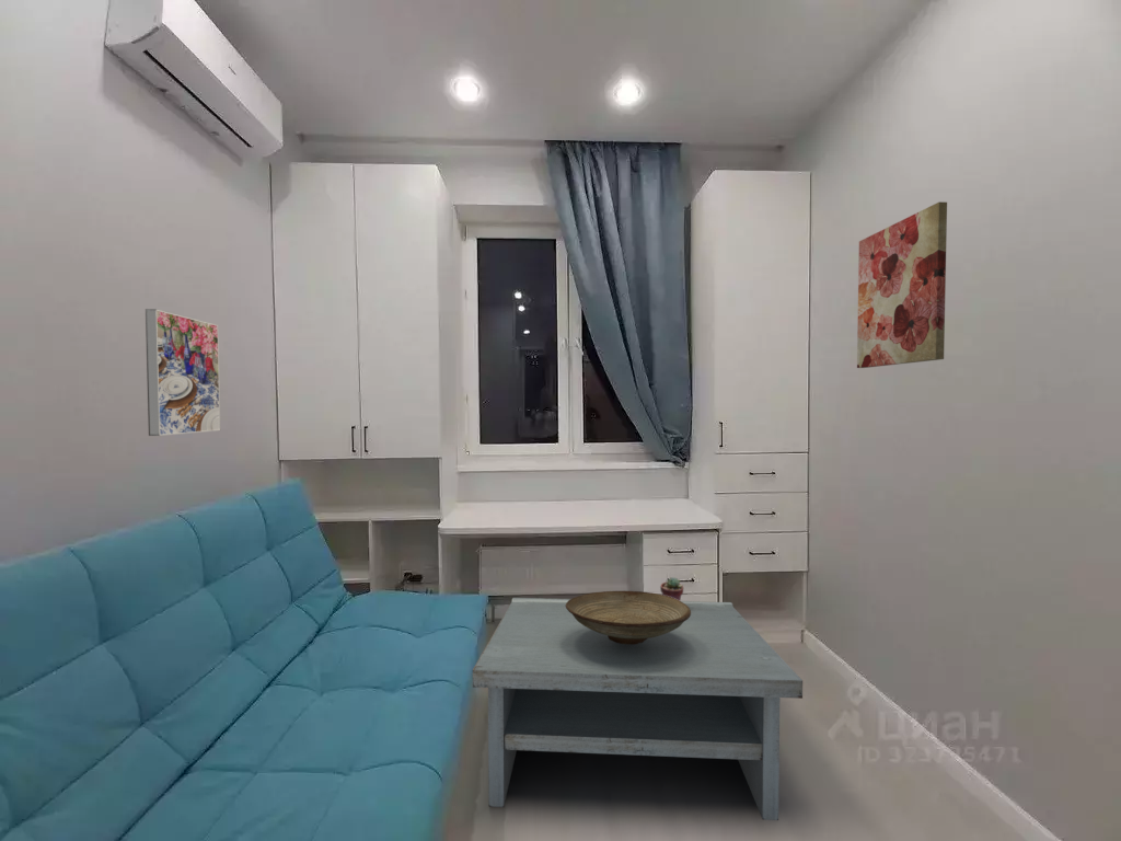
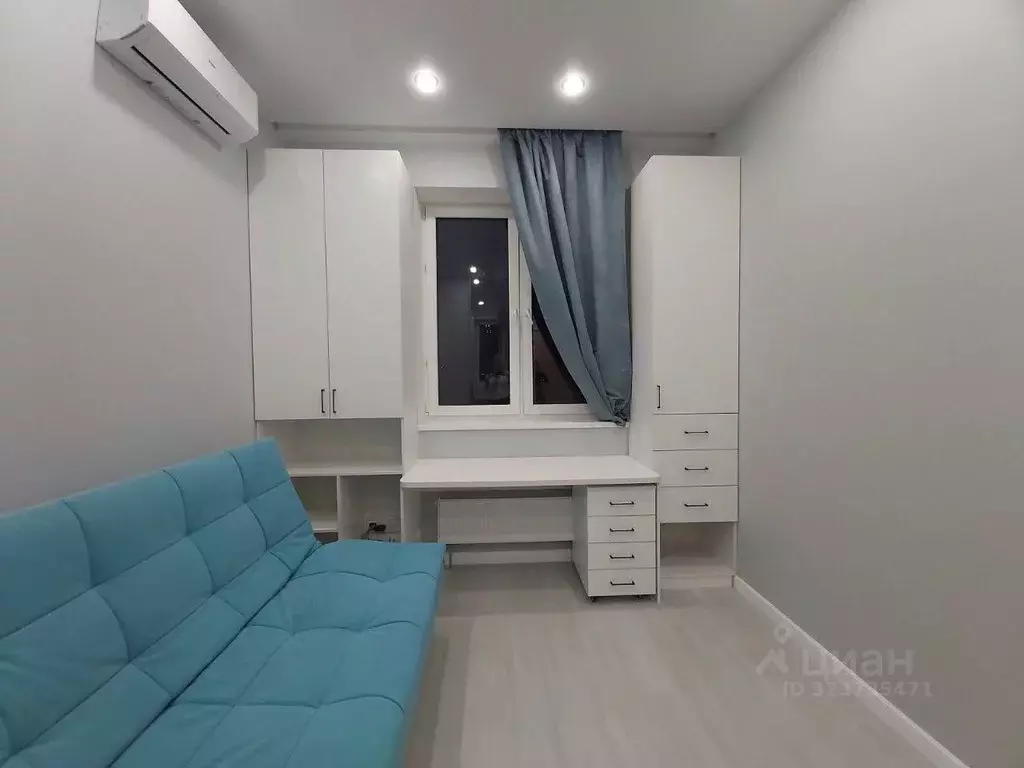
- wall art [856,200,948,369]
- potted succulent [659,576,684,601]
- decorative bowl [566,589,691,645]
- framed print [145,308,221,437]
- coffee table [472,597,804,821]
